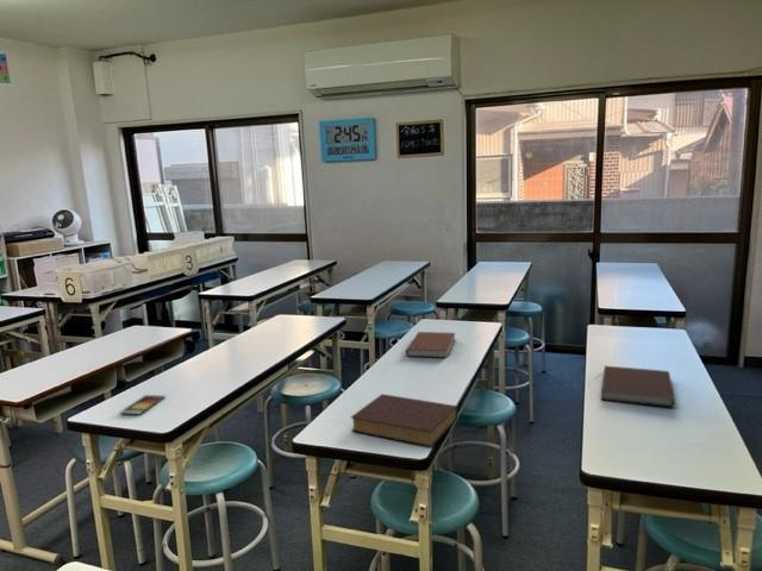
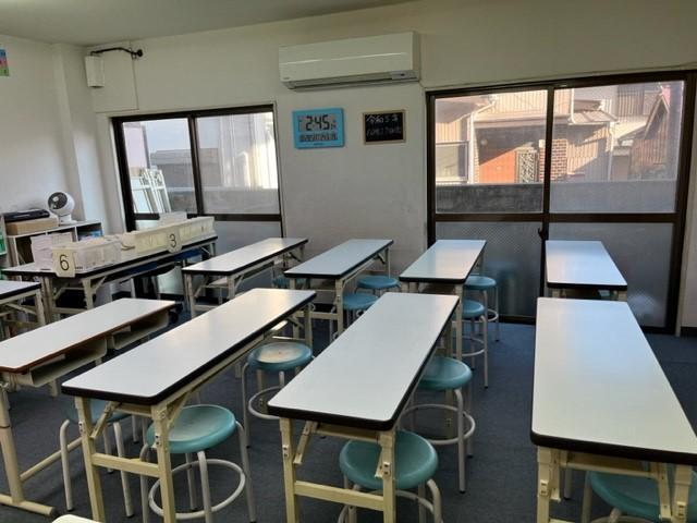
- book [350,393,458,448]
- notebook [600,365,675,408]
- book [405,331,456,359]
- smartphone [119,394,167,416]
